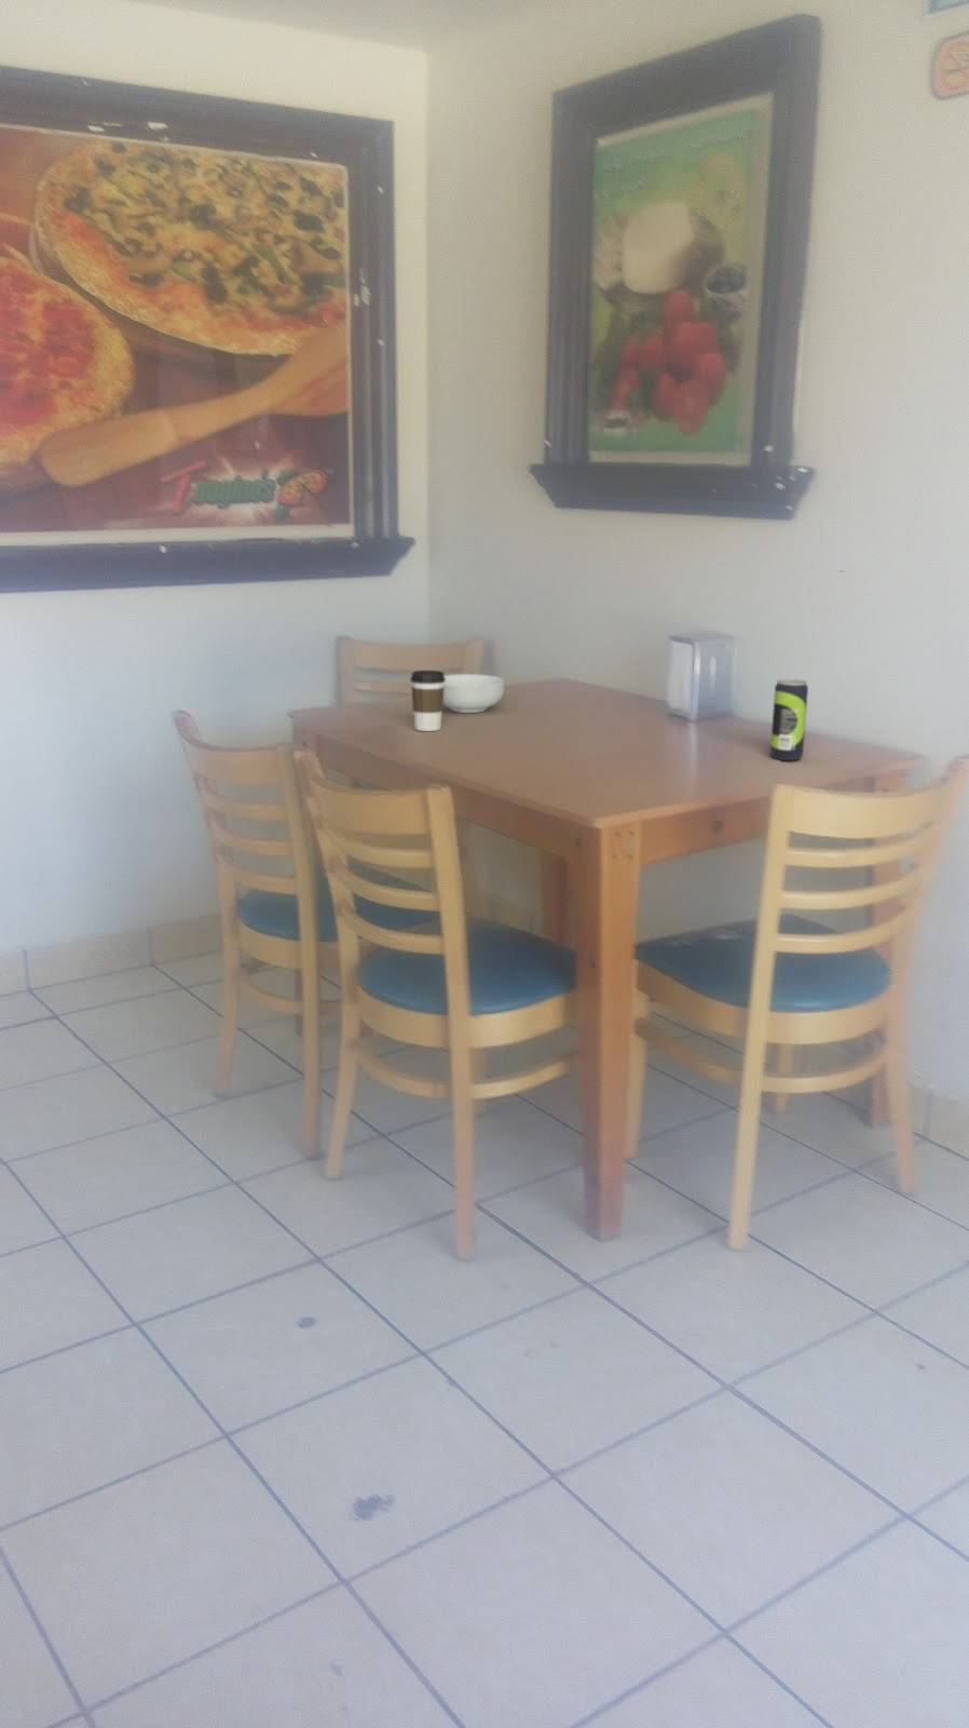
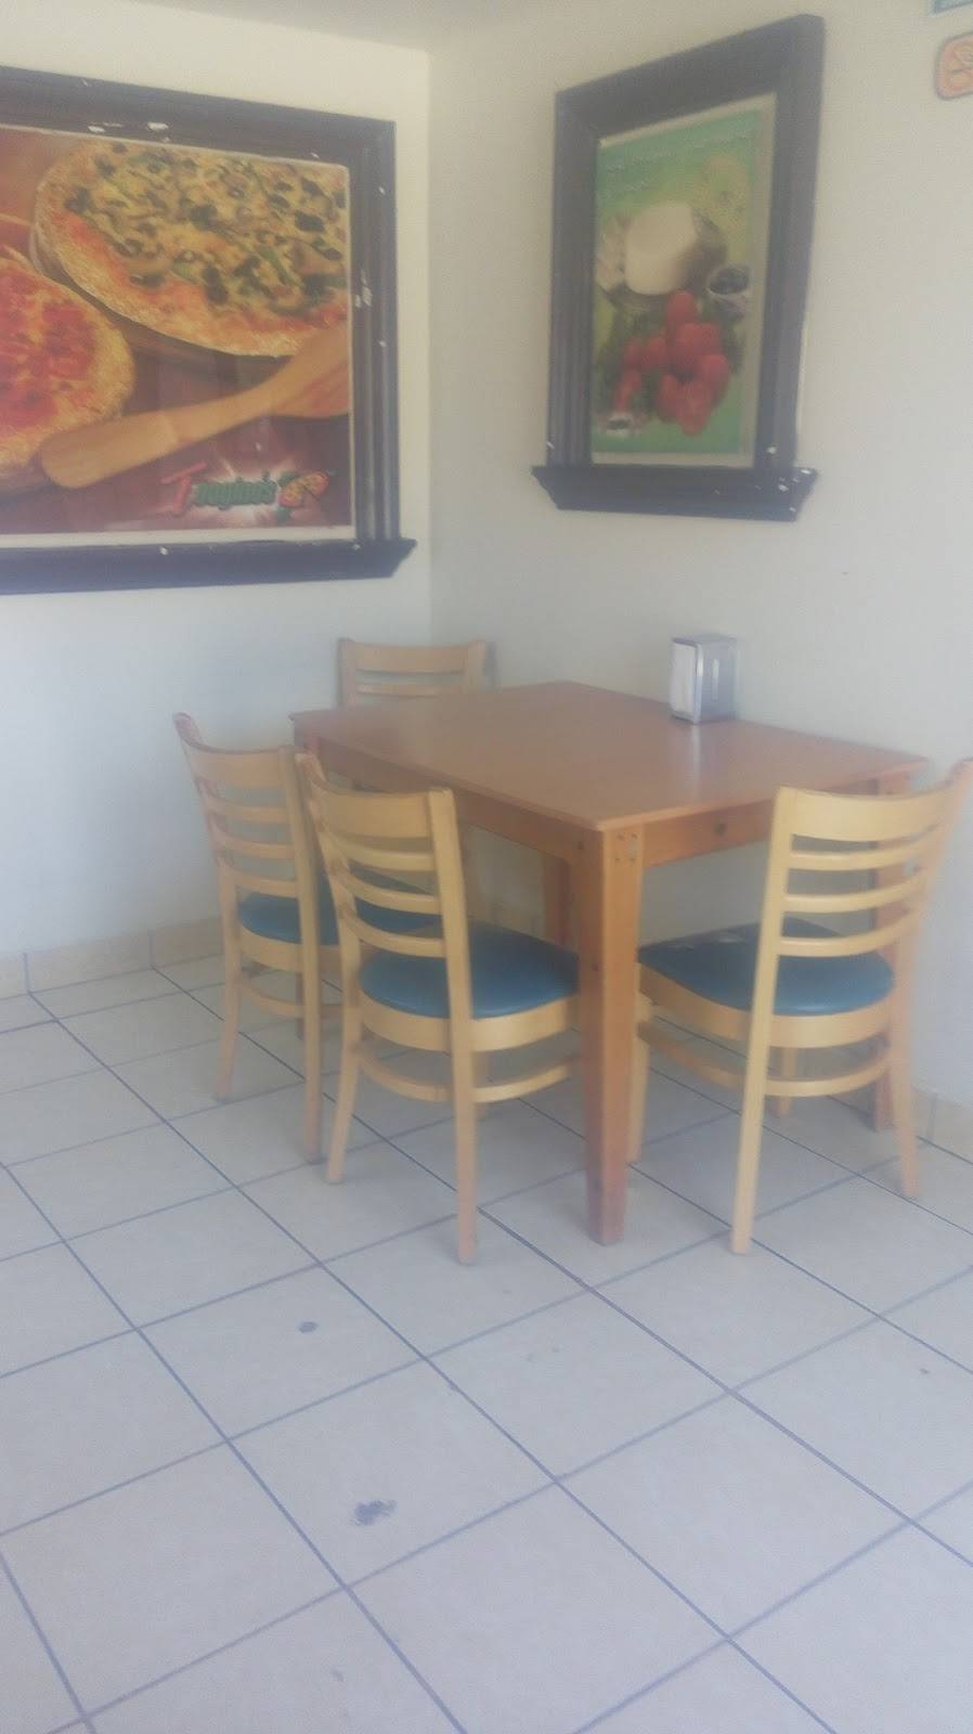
- beverage can [770,678,809,762]
- coffee cup [409,669,446,732]
- cereal bowl [442,673,506,714]
